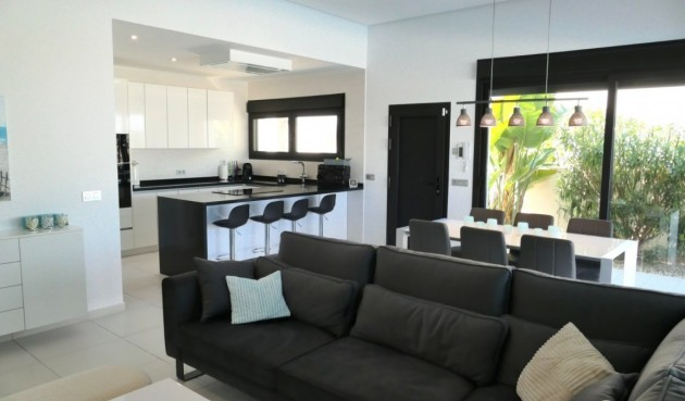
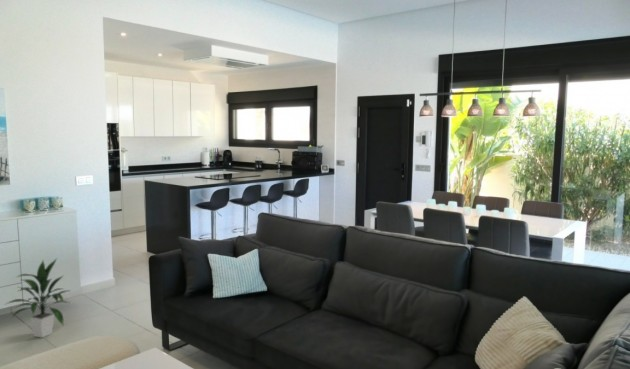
+ indoor plant [3,257,73,339]
